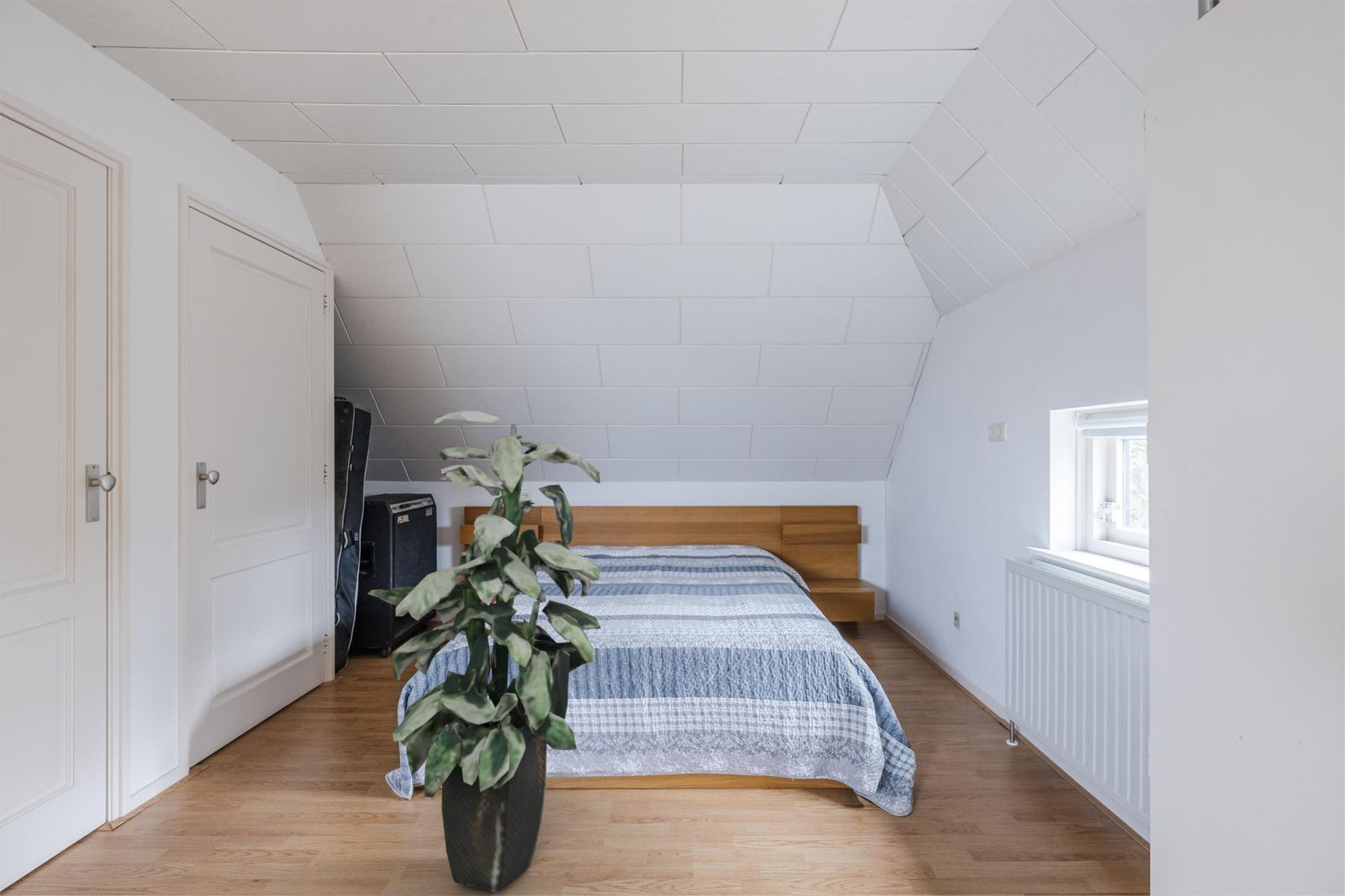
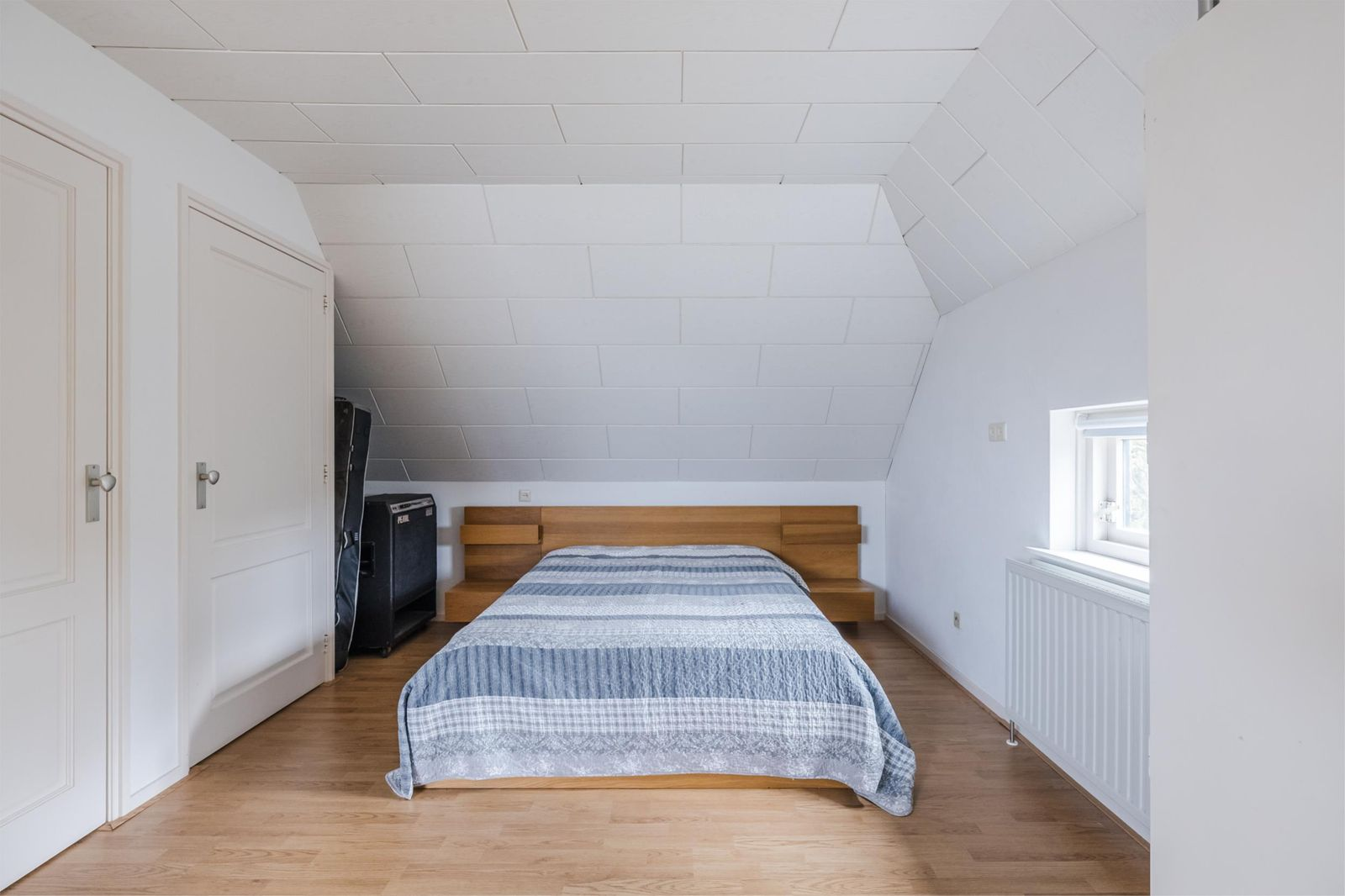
- indoor plant [367,410,602,893]
